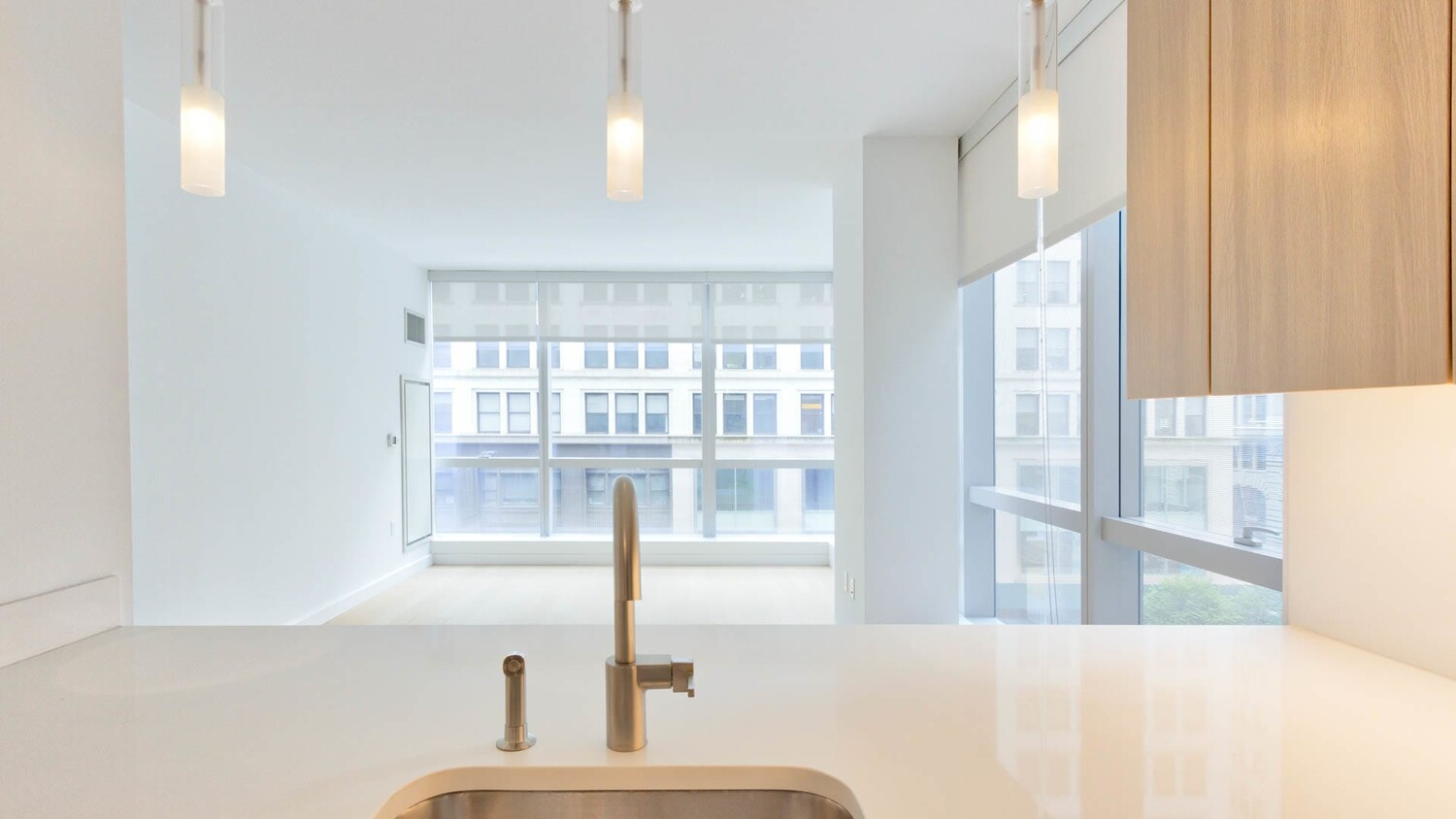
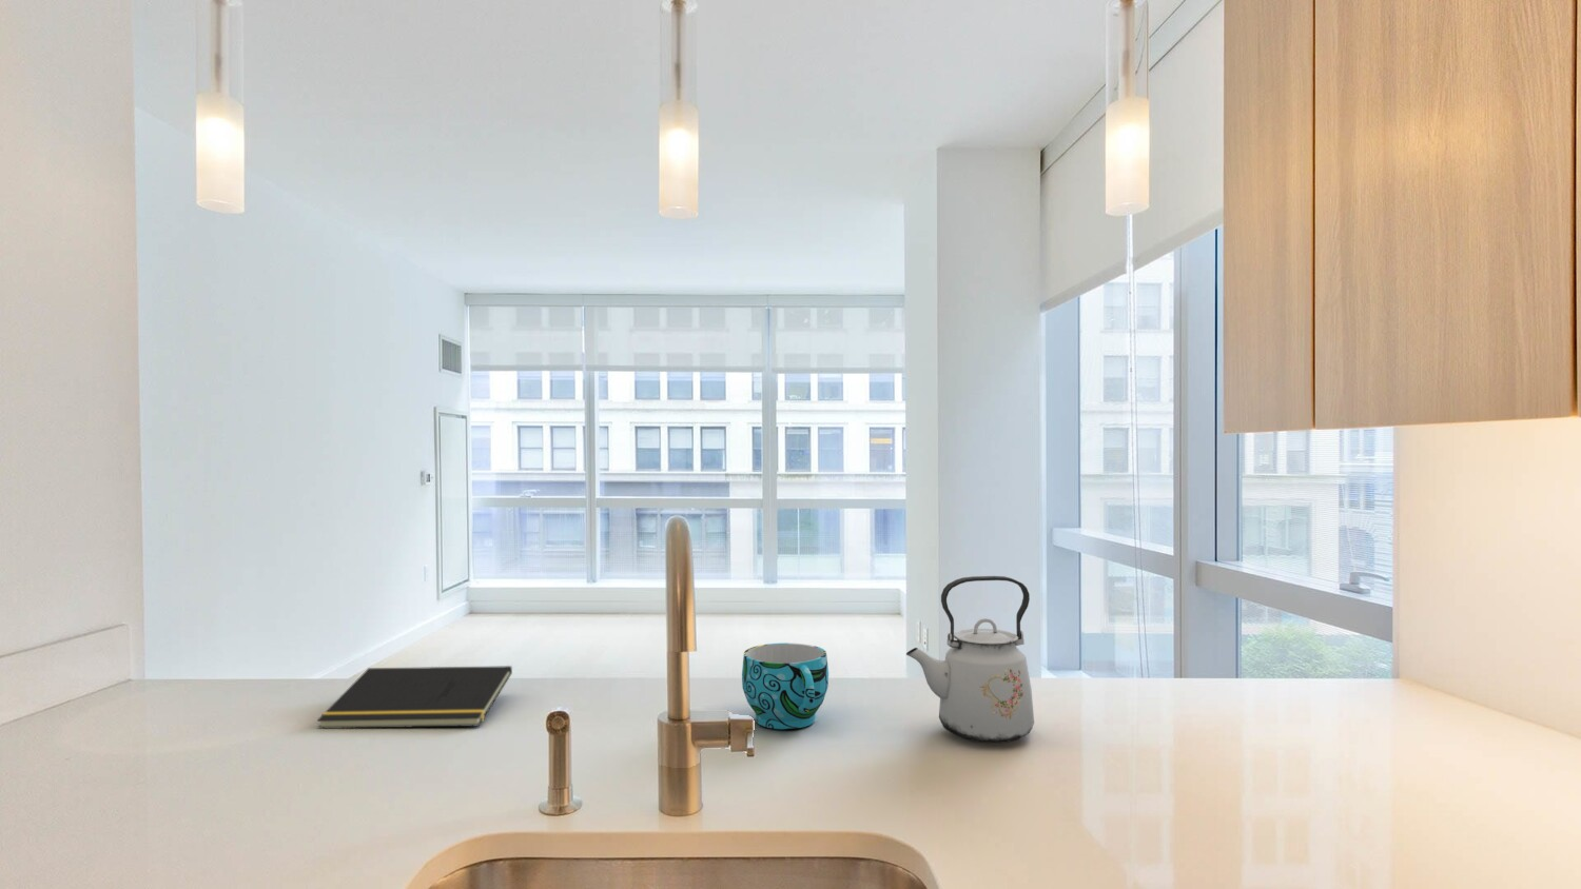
+ kettle [906,575,1035,744]
+ cup [741,642,830,729]
+ notepad [316,664,514,729]
